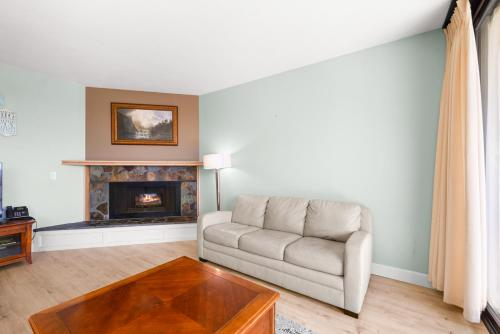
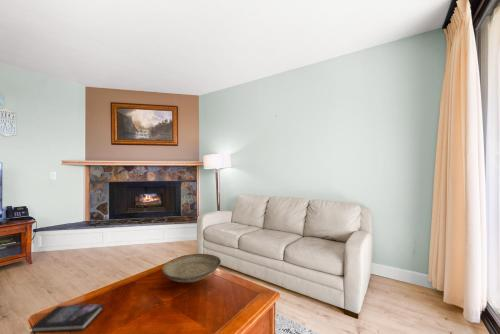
+ book [29,303,104,334]
+ decorative bowl [161,253,222,284]
